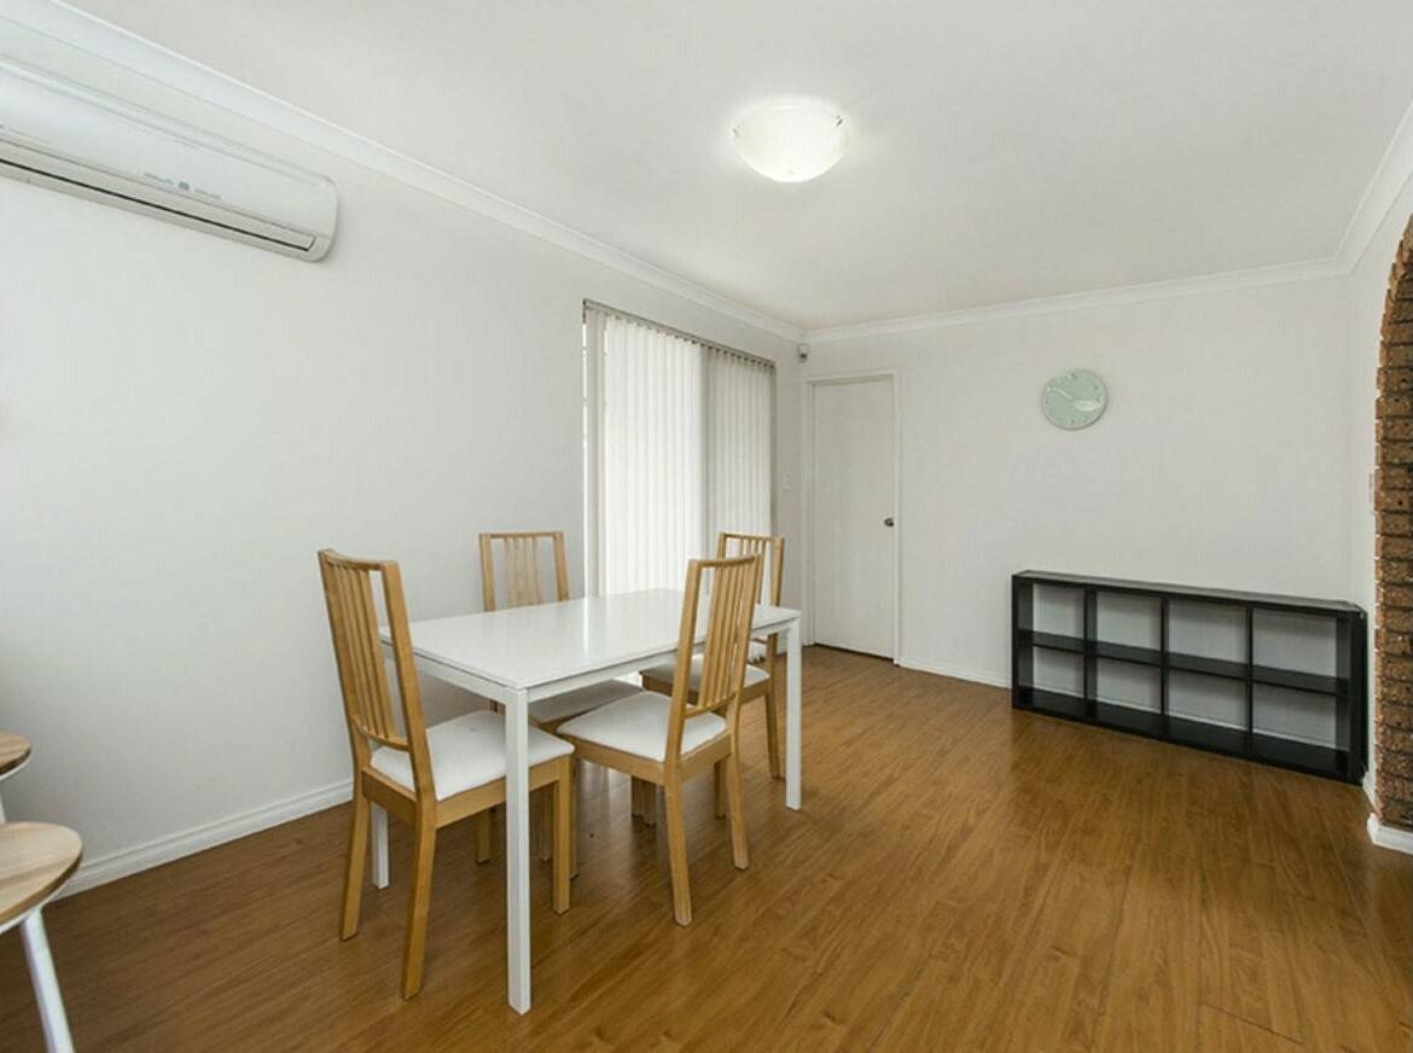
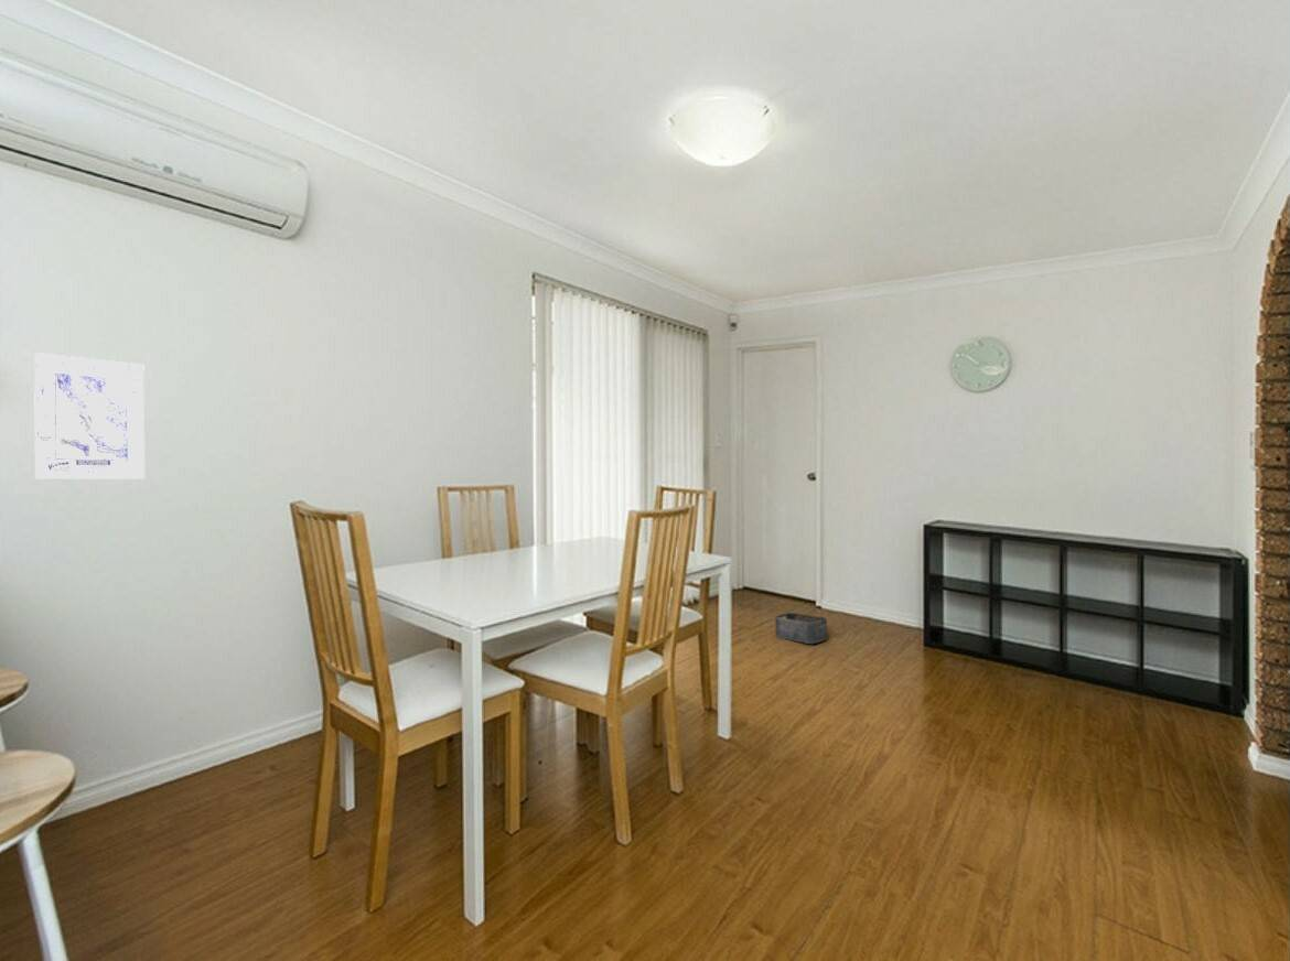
+ wall art [33,352,146,480]
+ storage bin [774,612,828,645]
